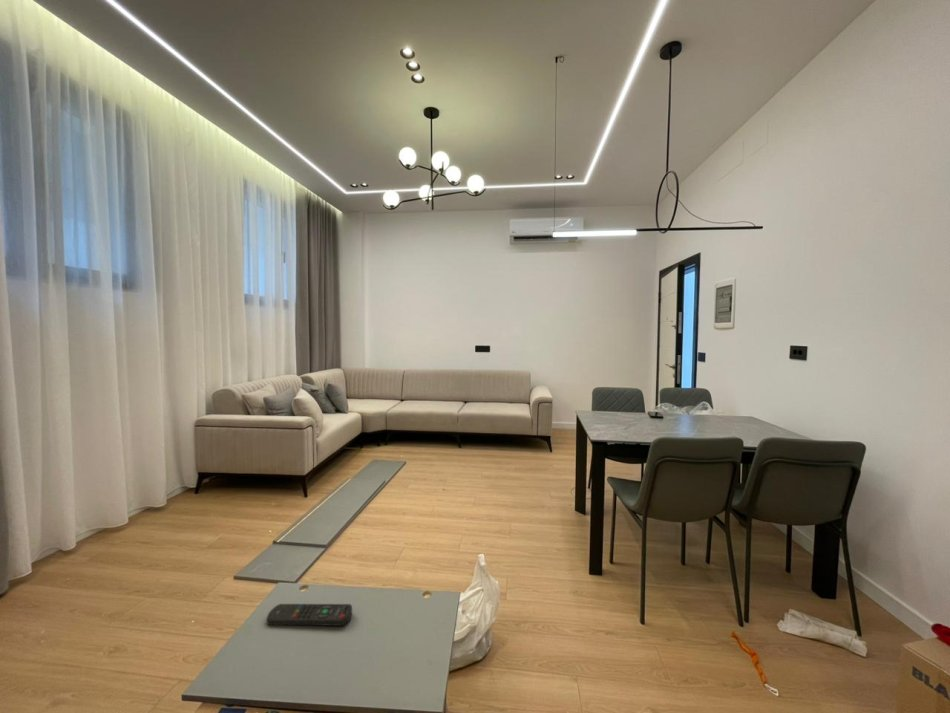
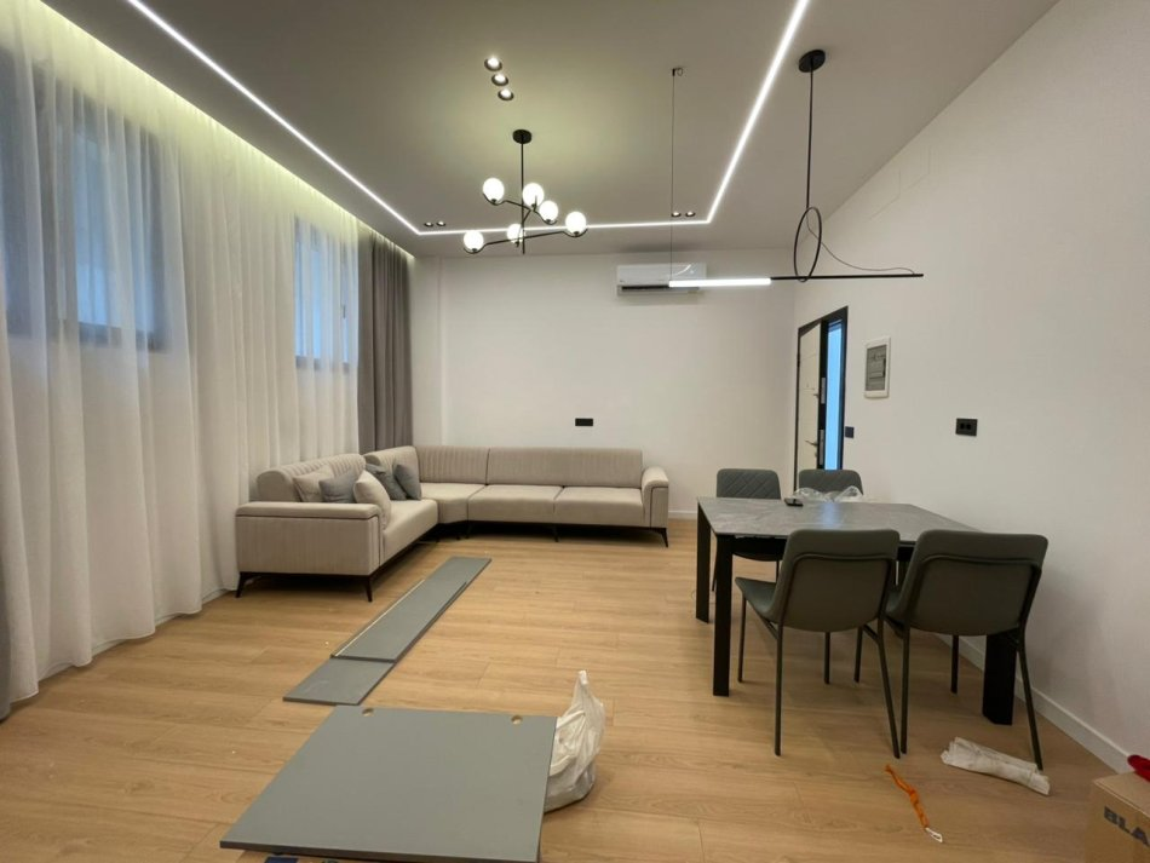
- remote control [266,603,353,627]
